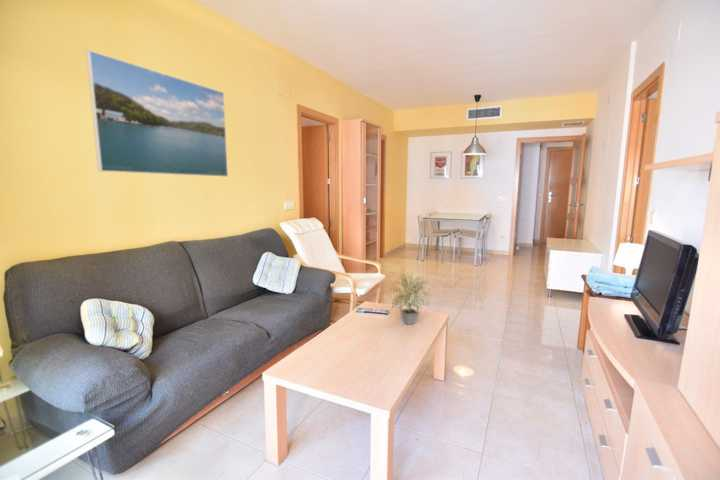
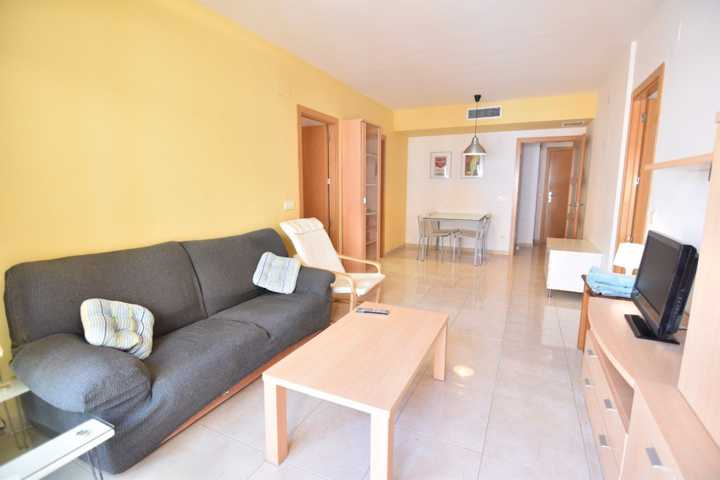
- potted plant [384,268,431,326]
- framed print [85,49,229,178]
